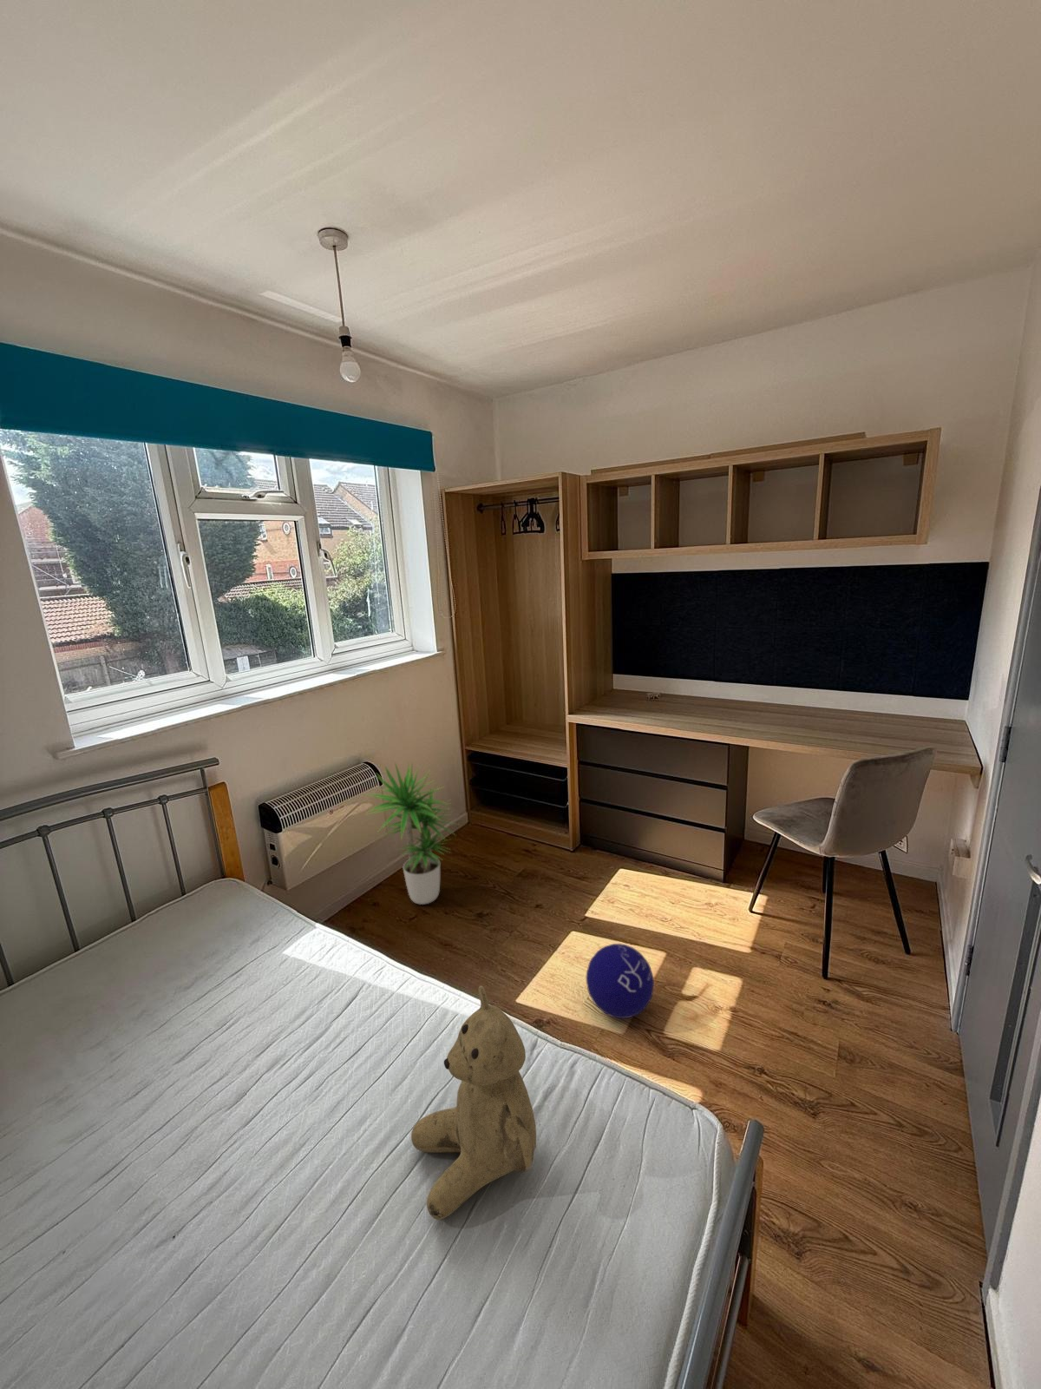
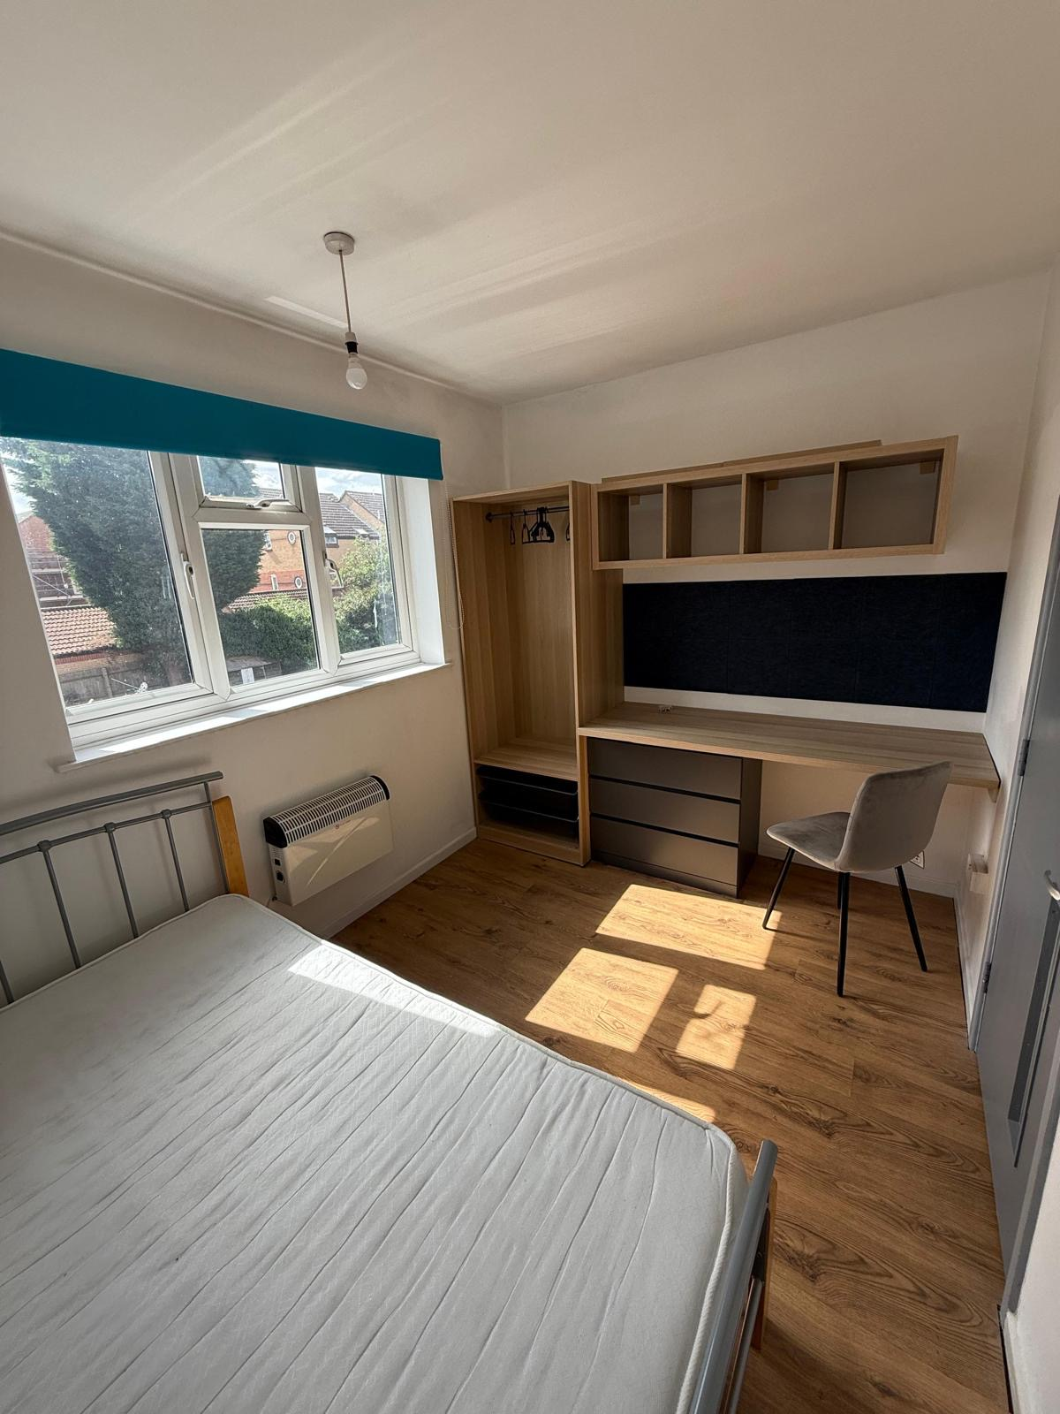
- teddy bear [410,984,537,1221]
- potted plant [365,760,459,906]
- ball [586,943,655,1019]
